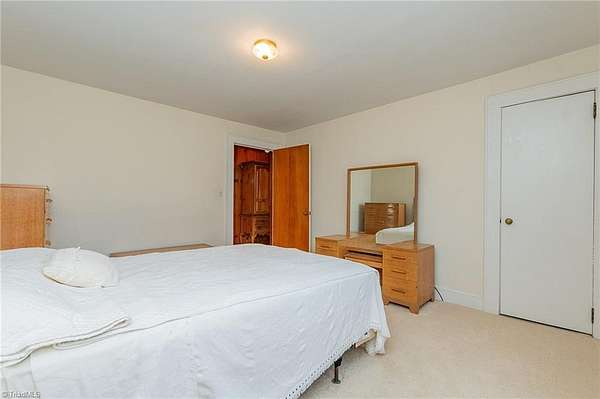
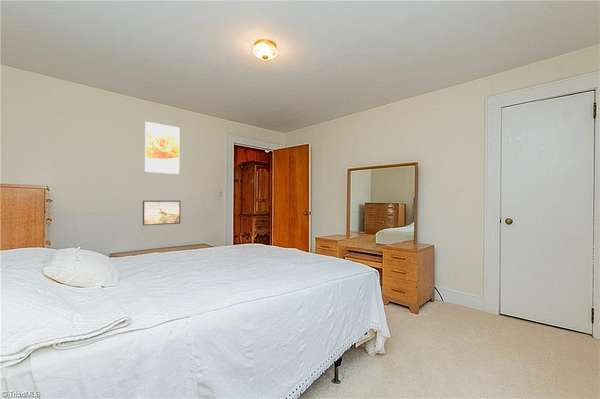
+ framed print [142,199,182,226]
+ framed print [144,121,181,175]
